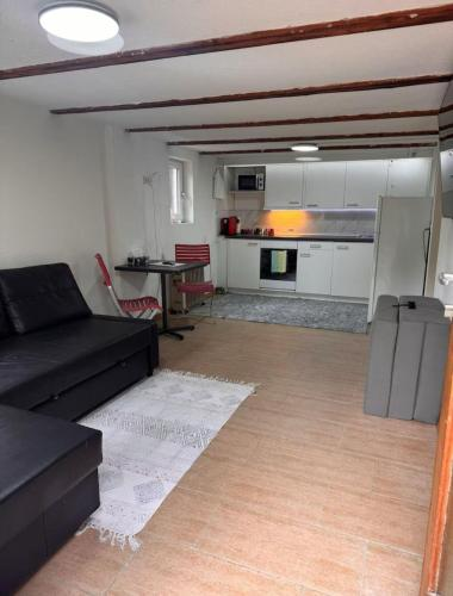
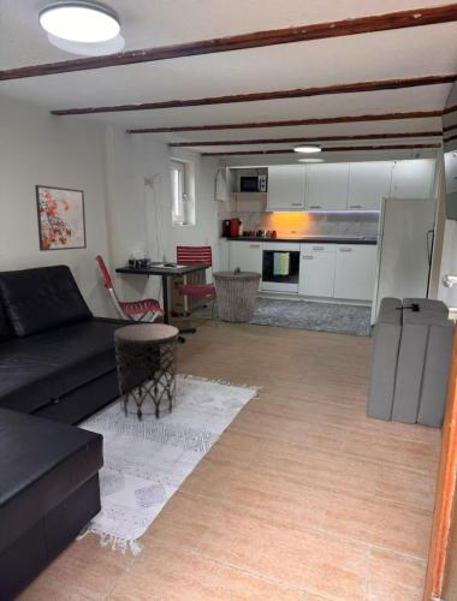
+ side table [113,322,179,422]
+ trash can [212,266,263,323]
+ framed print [34,184,88,252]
